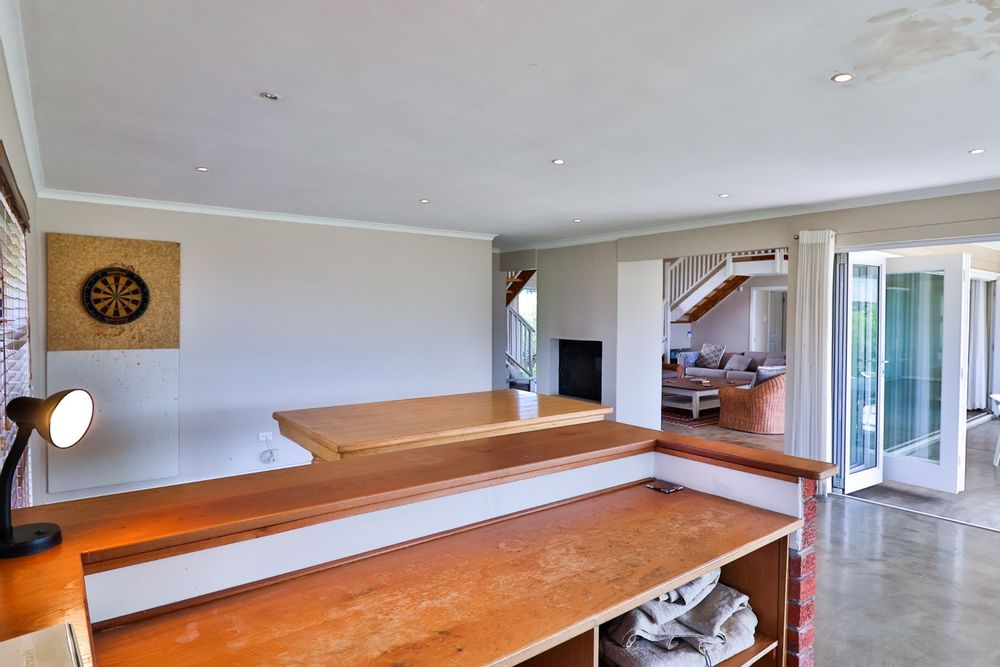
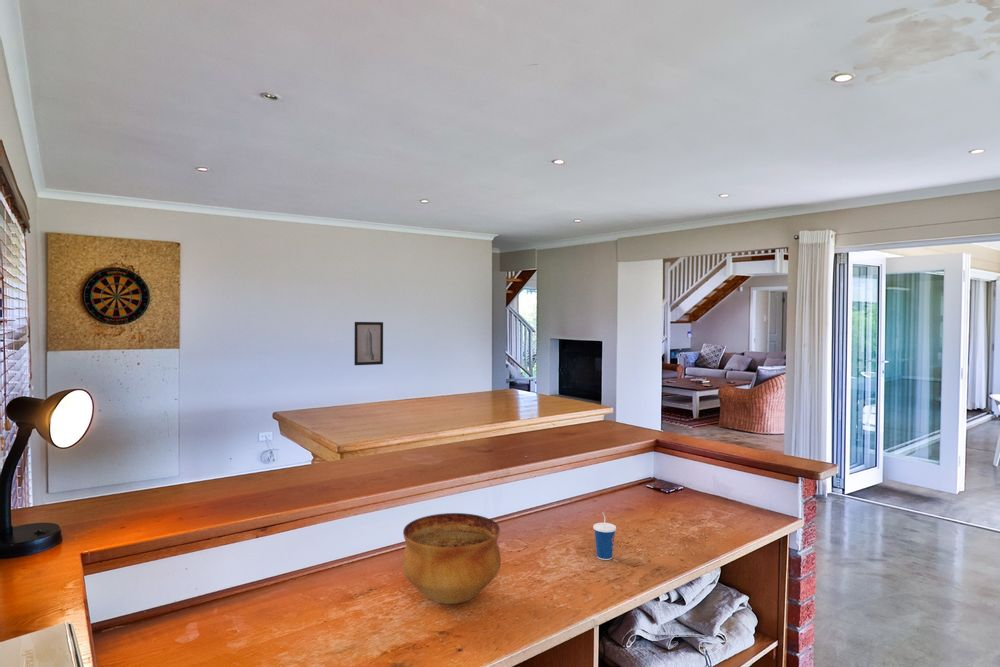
+ wall art [353,321,384,366]
+ bowl [401,512,502,605]
+ cup [592,511,617,561]
